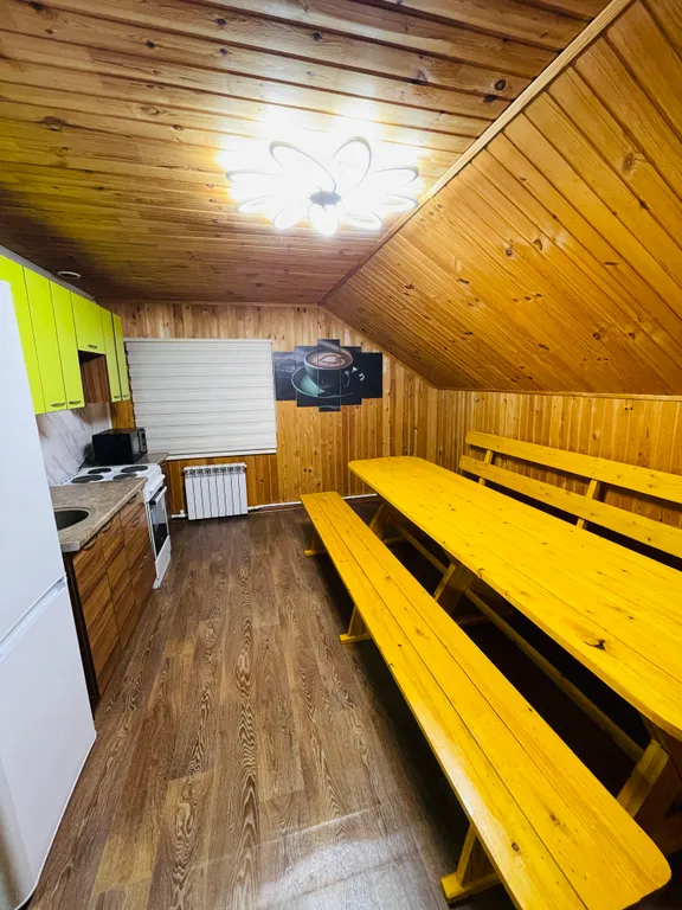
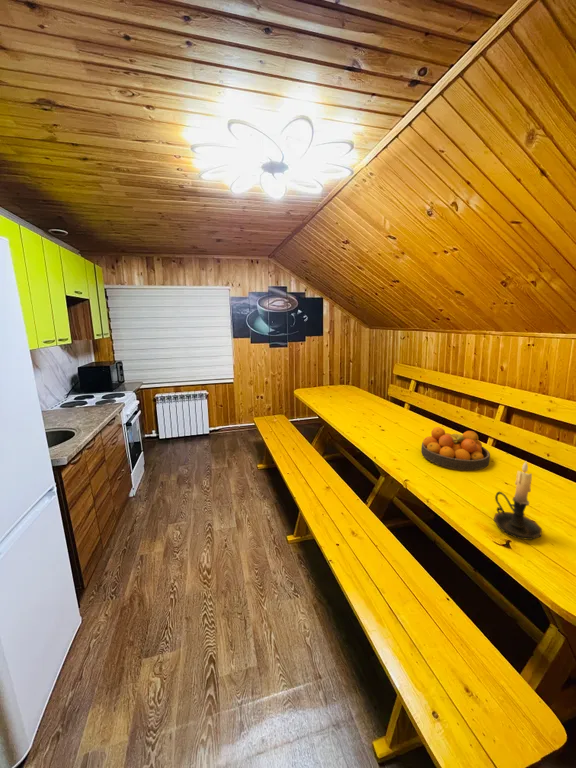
+ candle holder [493,461,543,541]
+ fruit bowl [420,426,491,471]
